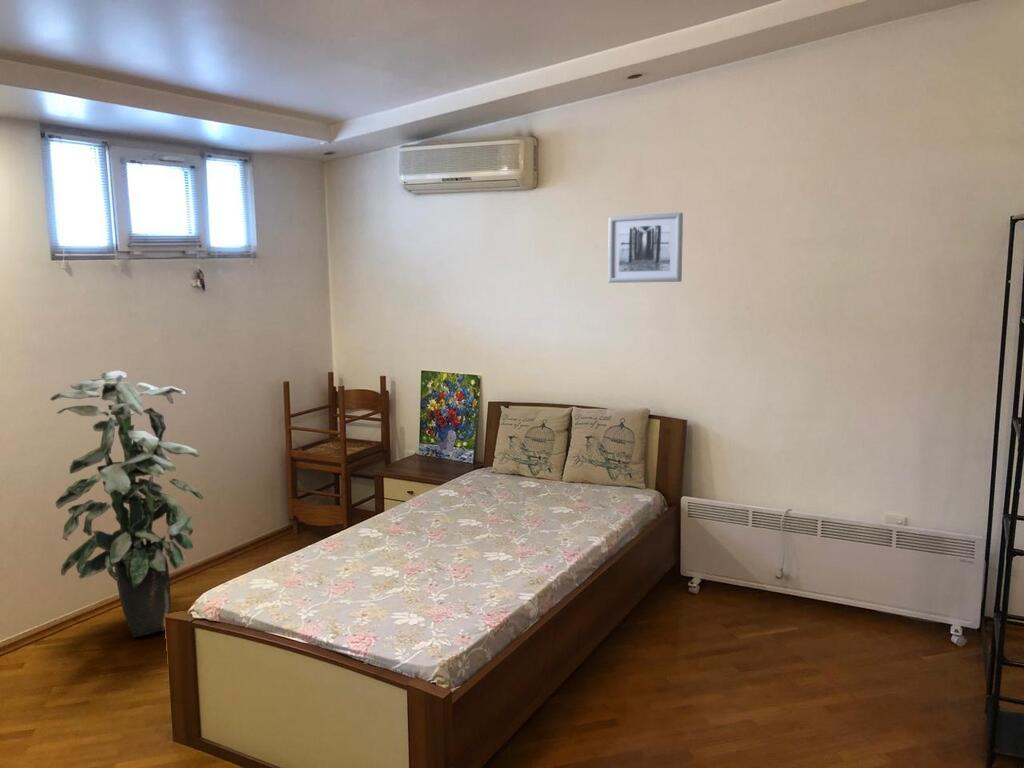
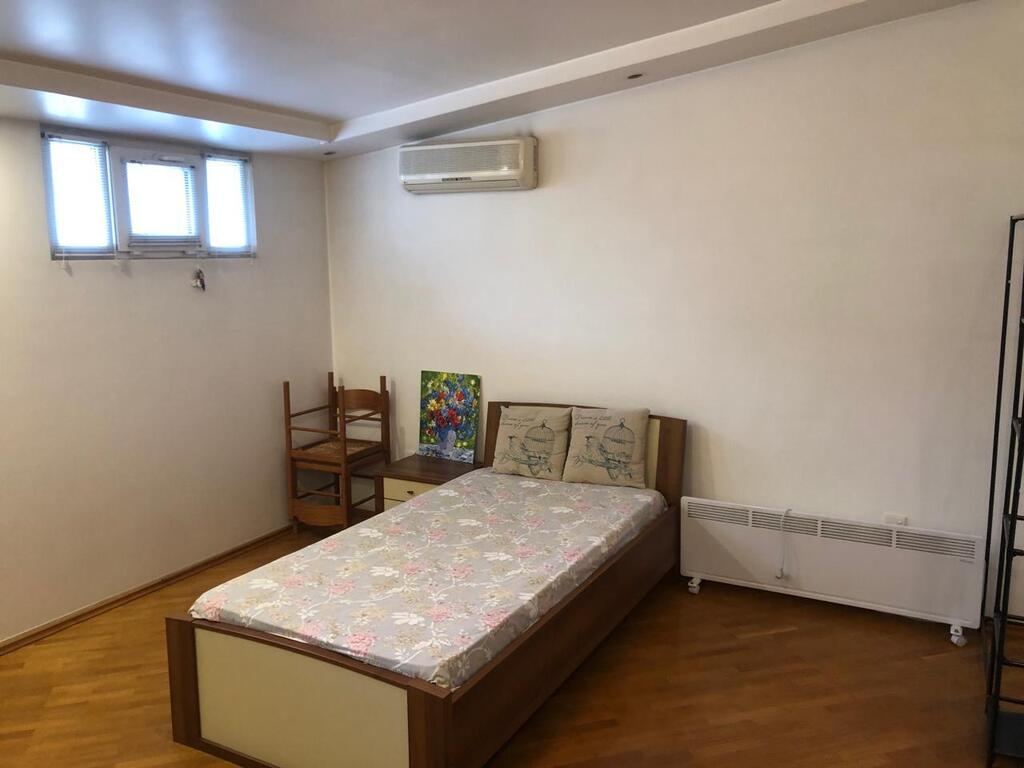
- wall art [607,212,684,284]
- indoor plant [49,369,205,638]
